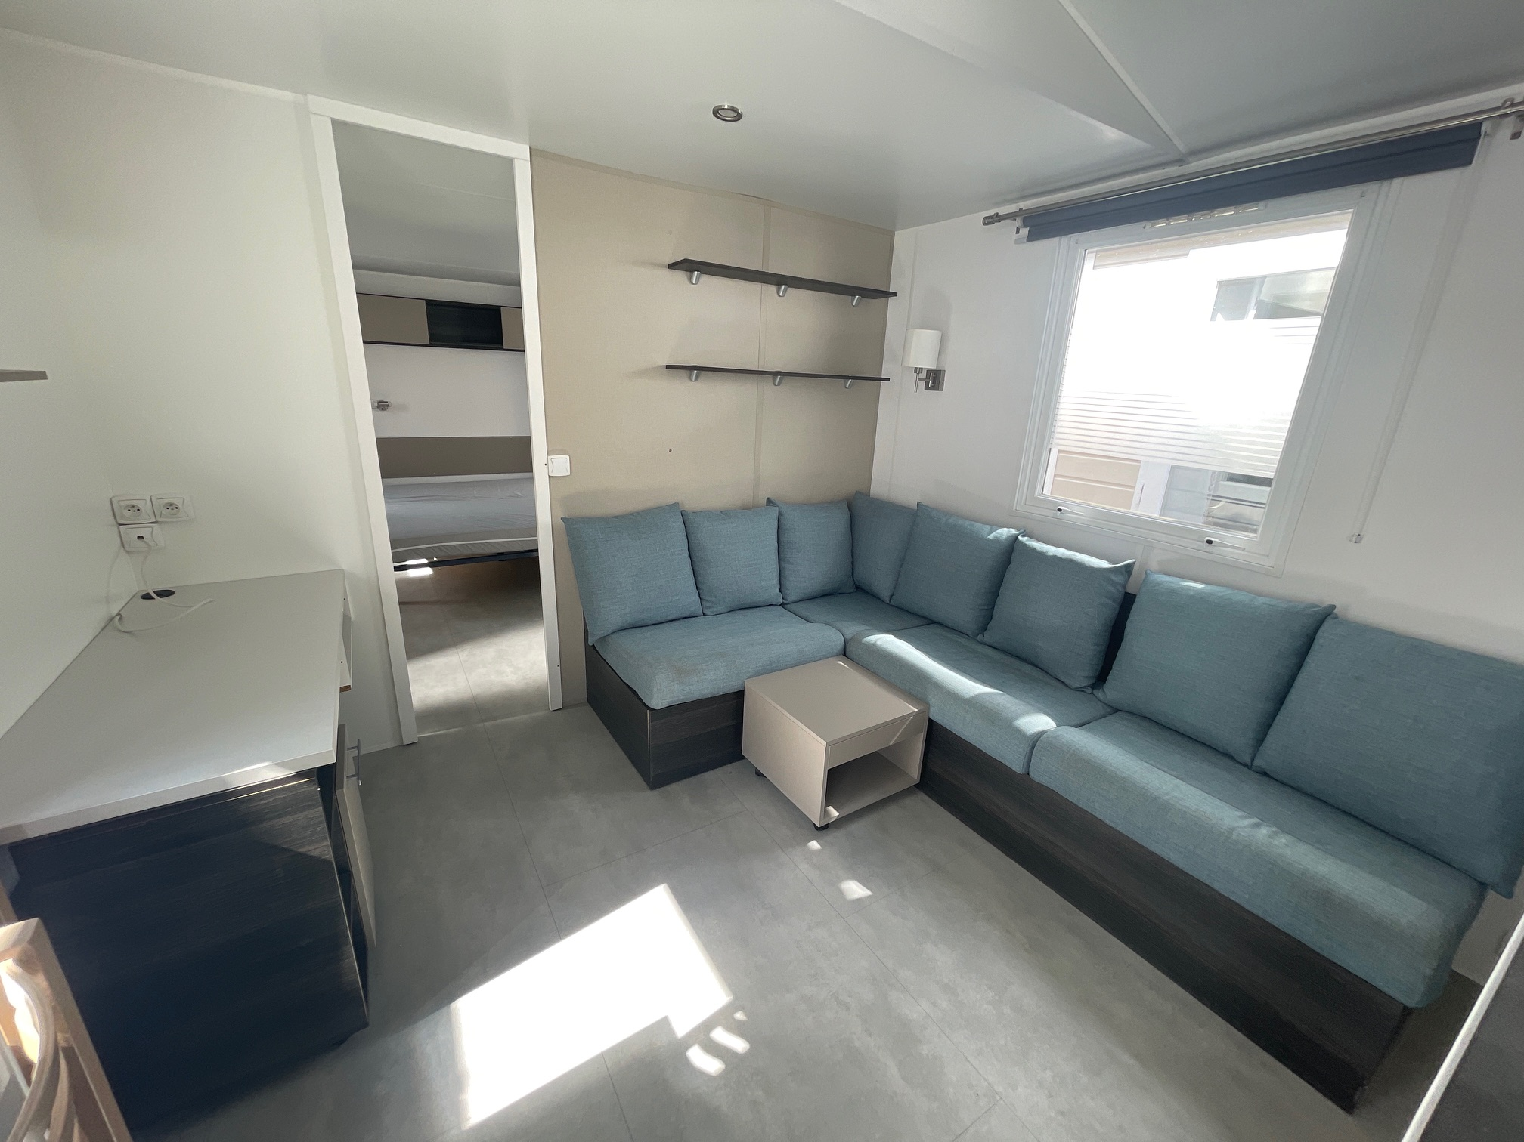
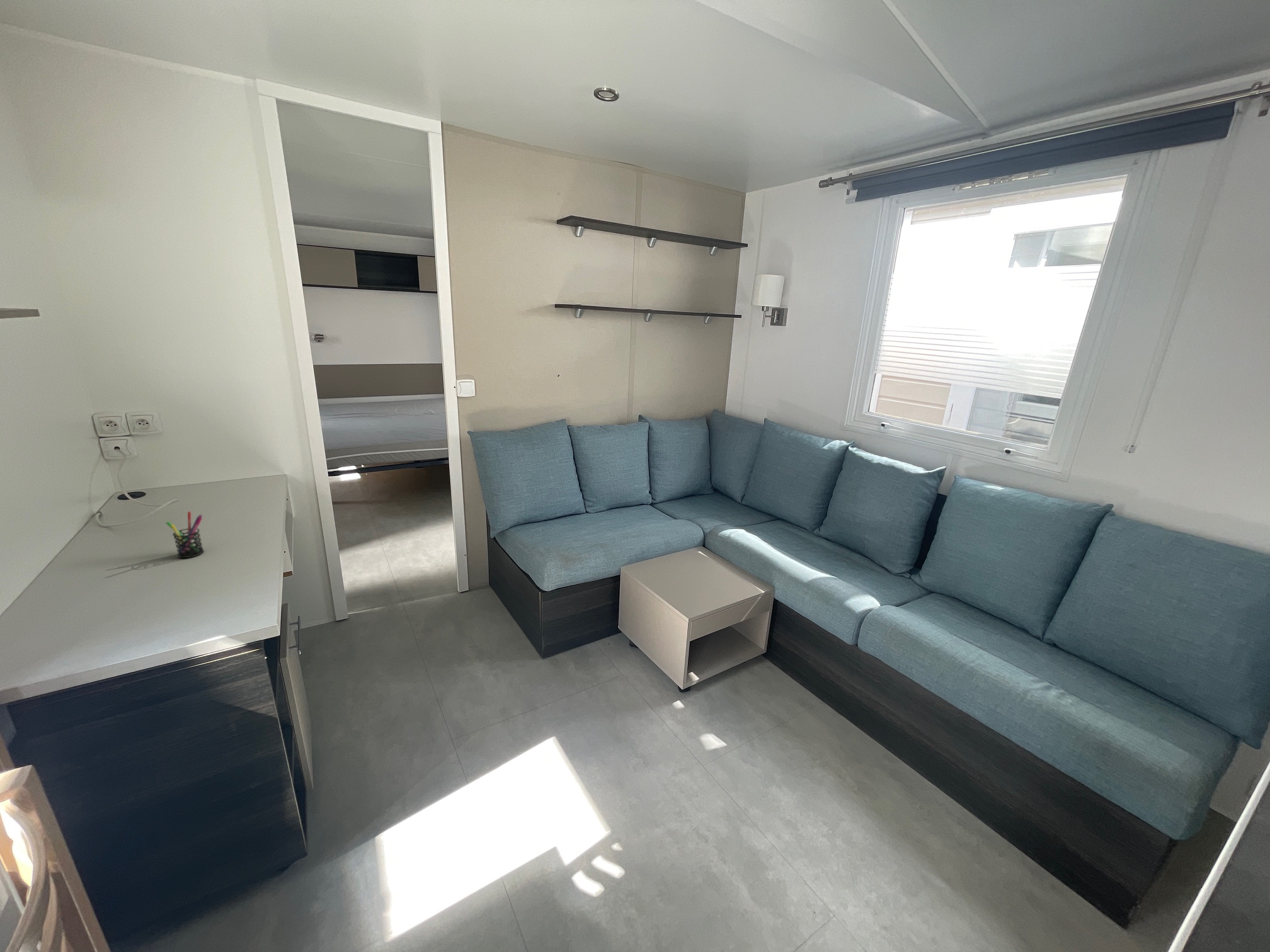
+ pen holder [166,511,205,558]
